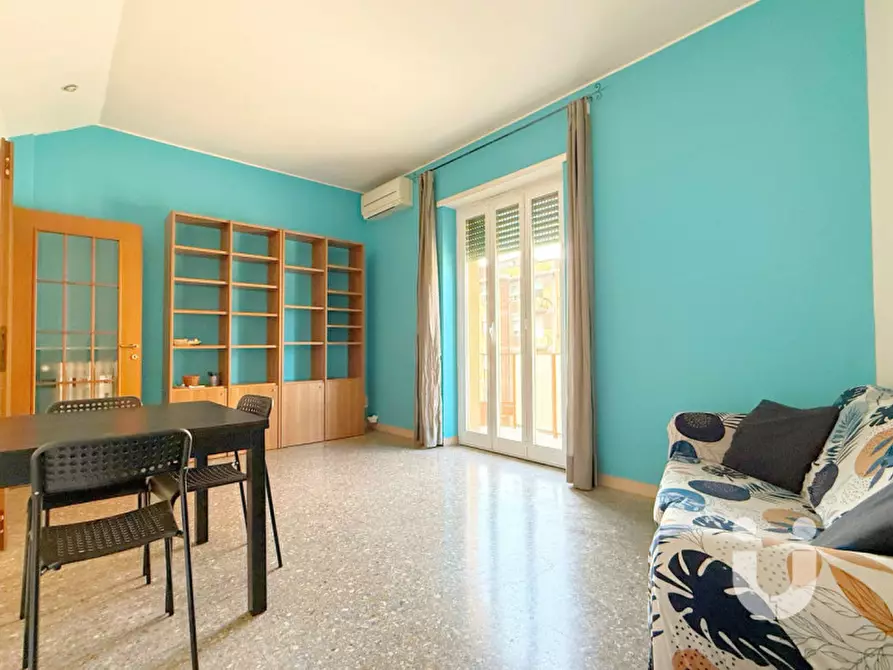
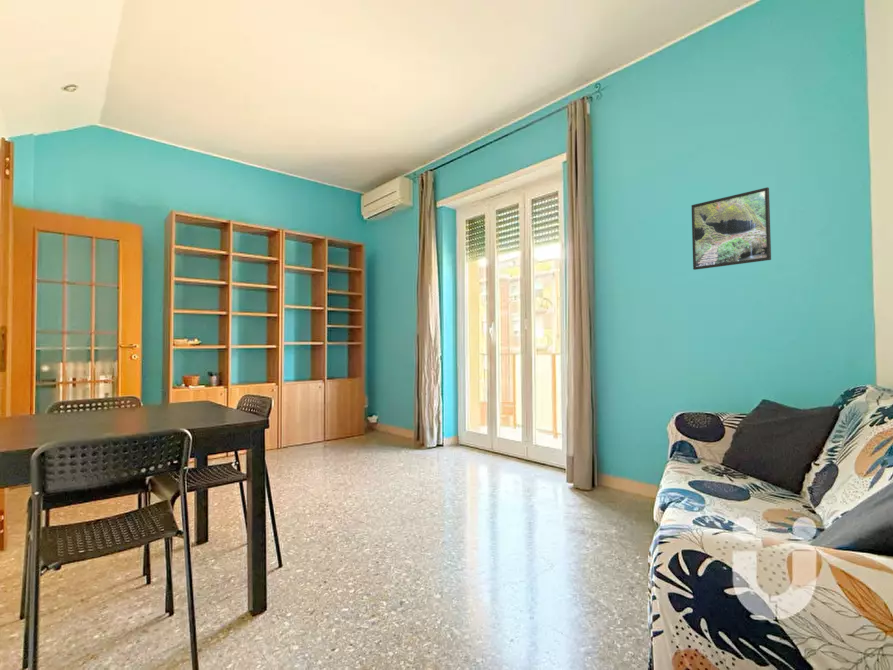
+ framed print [691,186,772,271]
